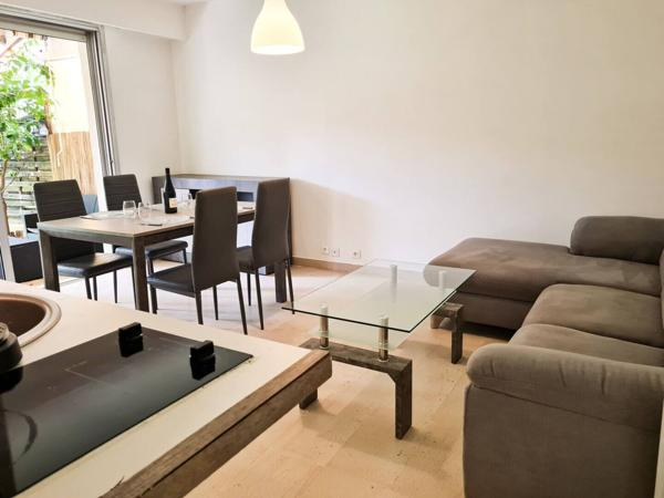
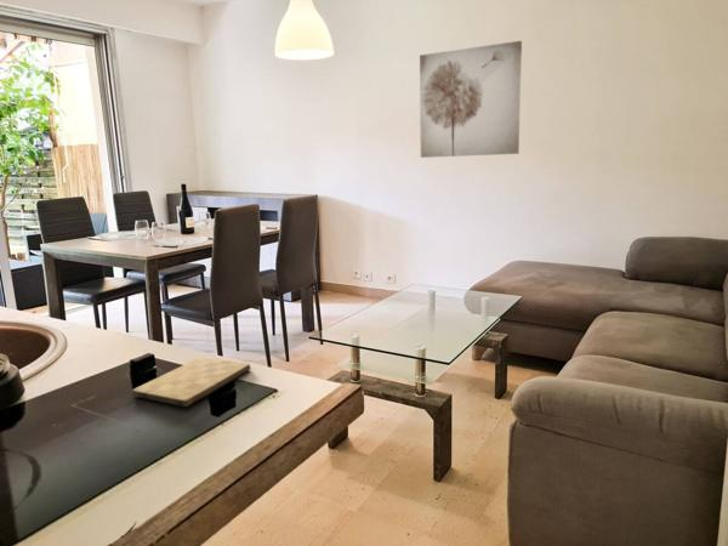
+ wall art [419,40,523,159]
+ cutting board [131,356,252,408]
